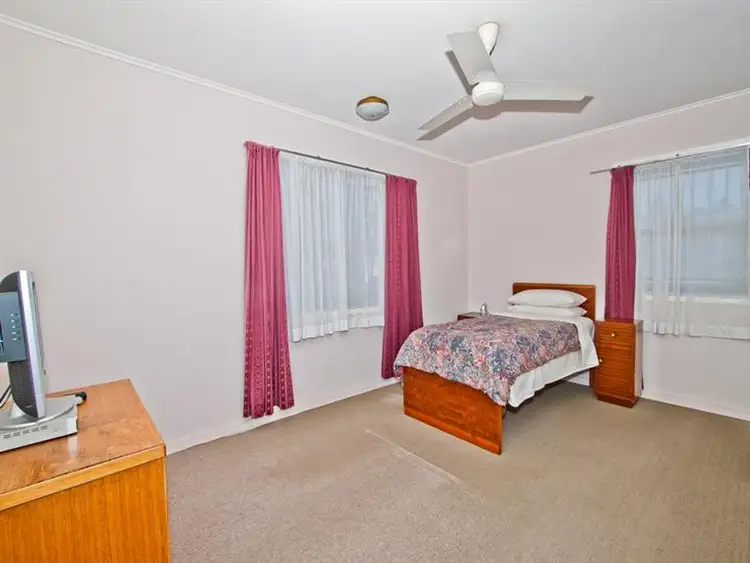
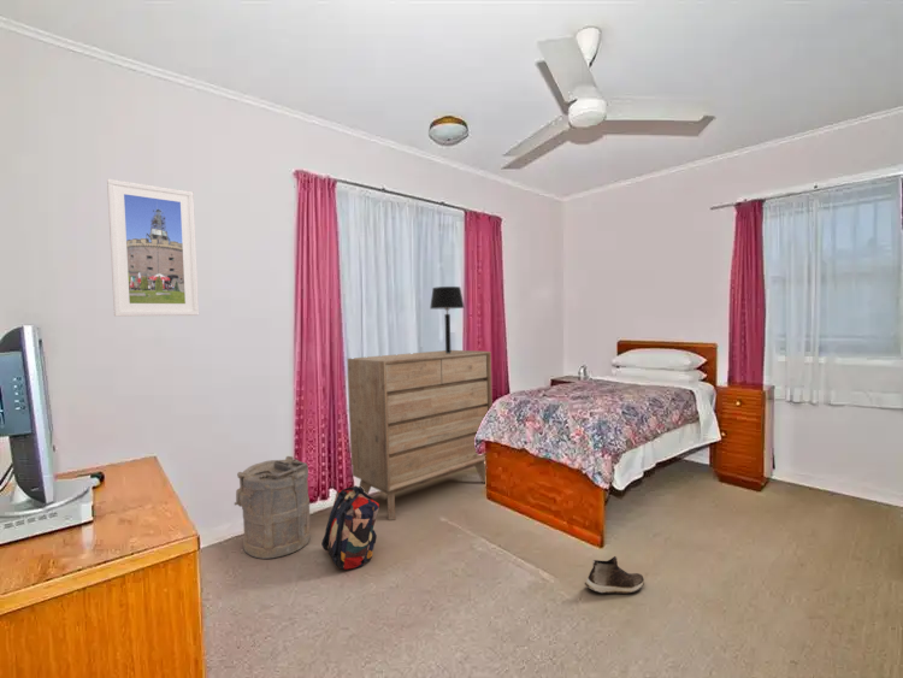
+ laundry hamper [234,455,312,560]
+ dresser [347,349,494,521]
+ shoe [584,555,645,595]
+ backpack [320,484,380,571]
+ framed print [106,178,200,317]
+ table lamp [429,285,465,353]
